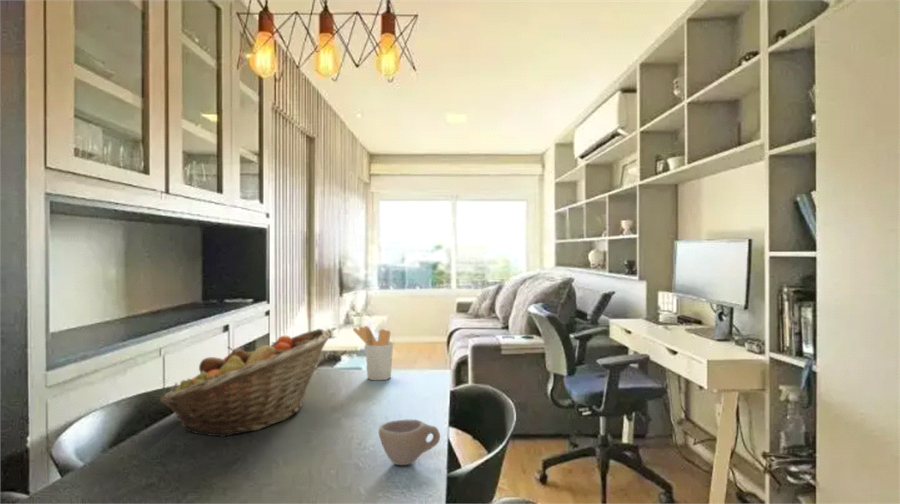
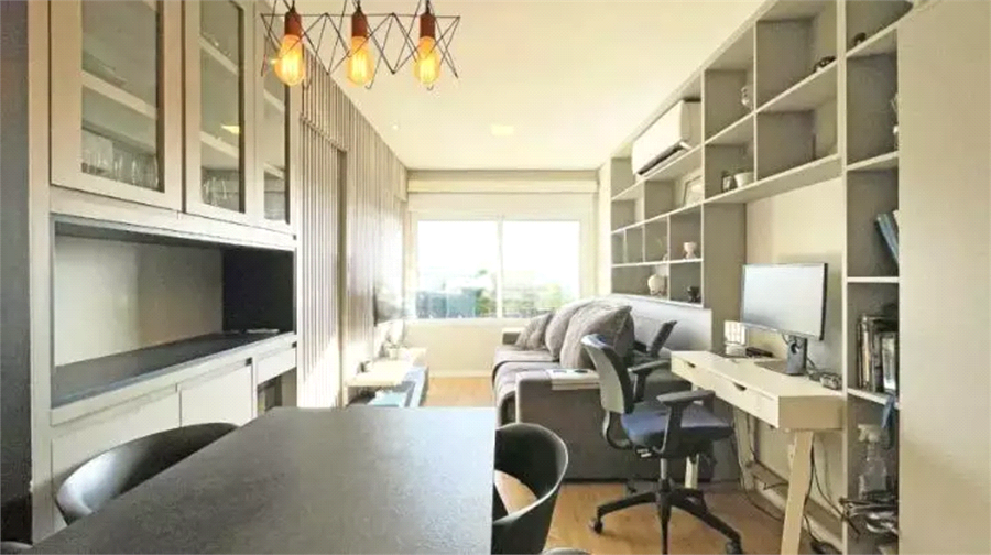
- utensil holder [352,325,394,381]
- cup [378,419,441,466]
- fruit basket [159,328,331,438]
